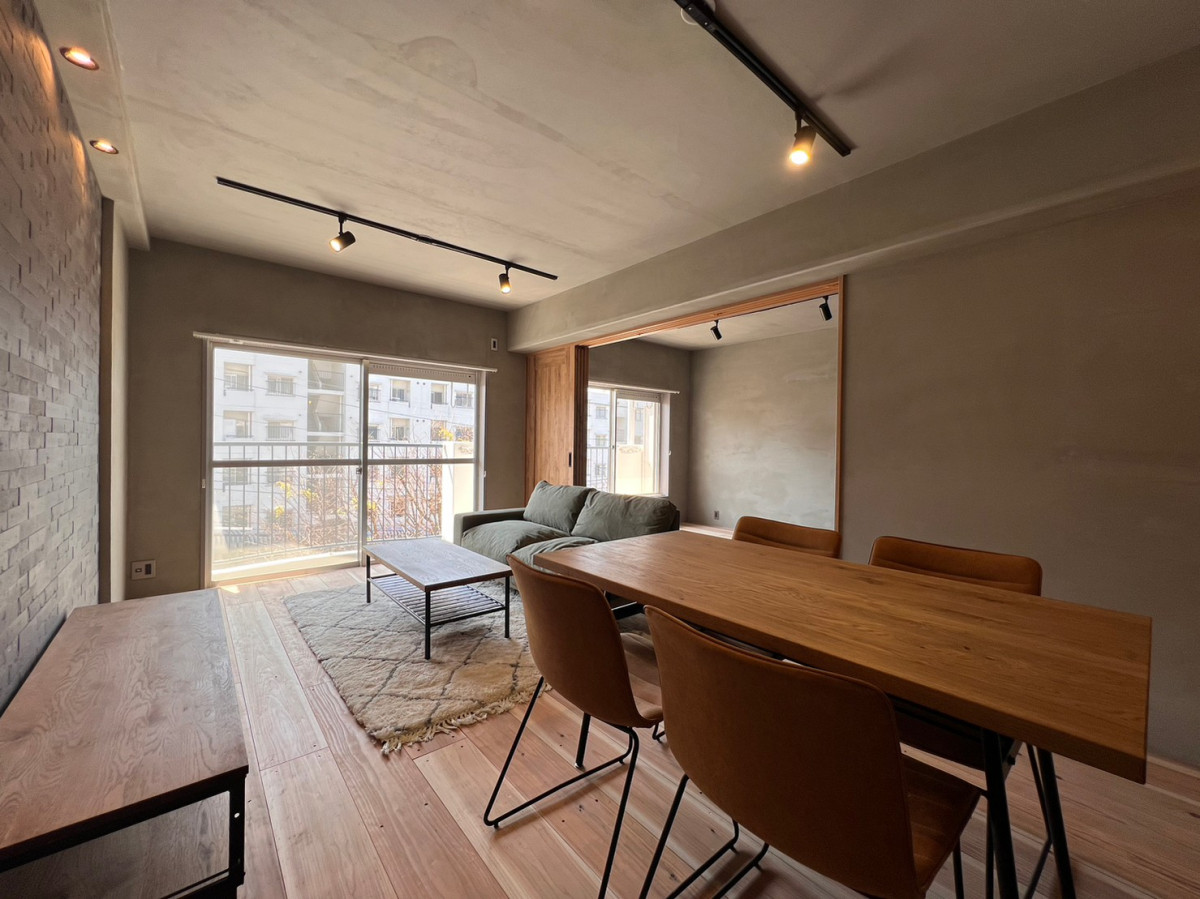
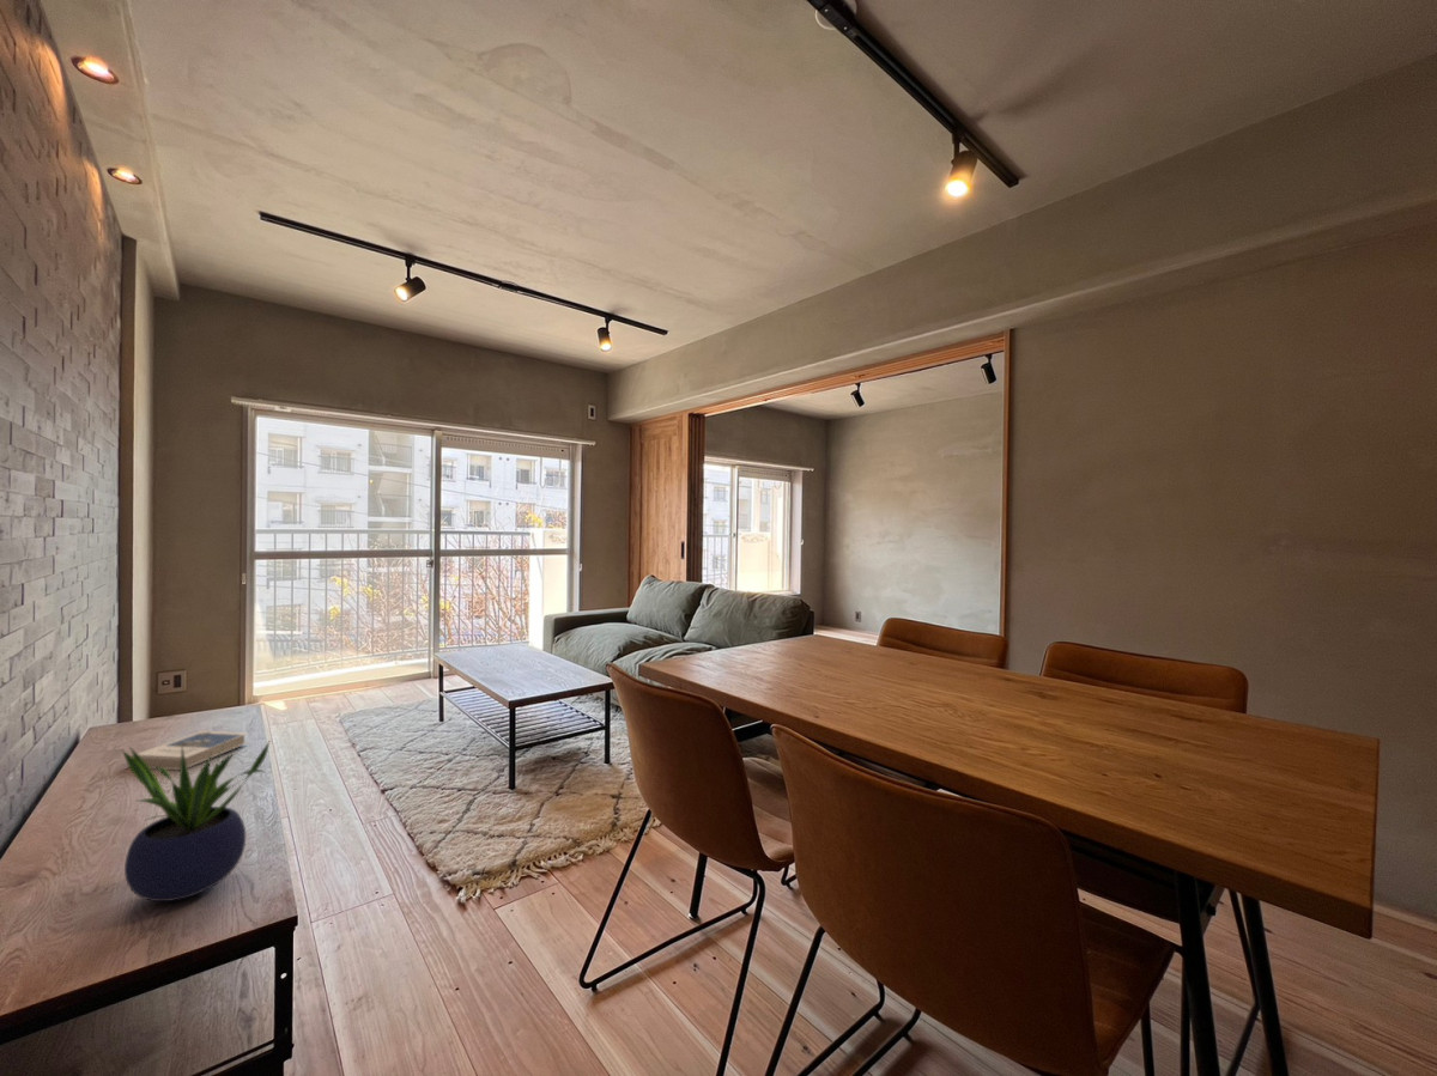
+ hardback book [131,730,249,771]
+ potted plant [121,738,272,902]
